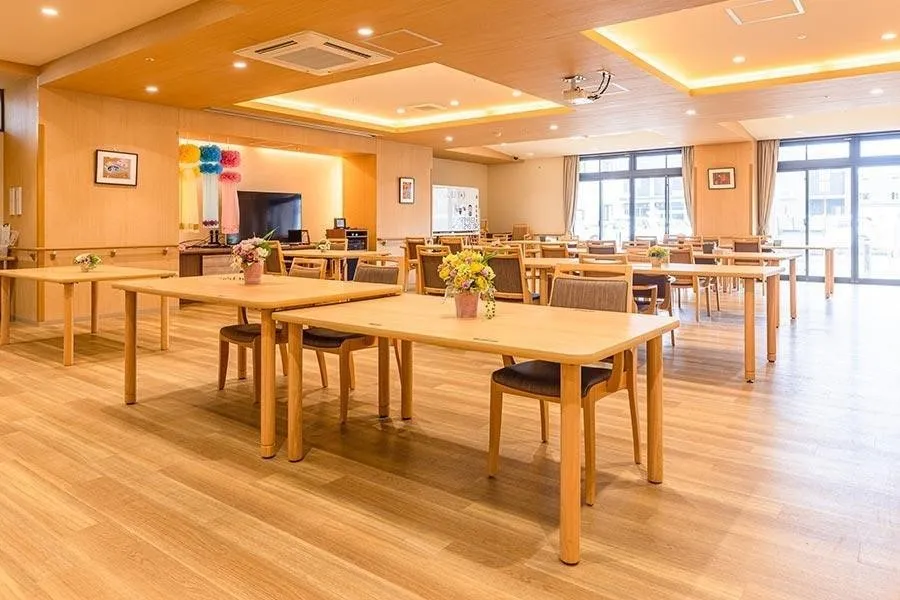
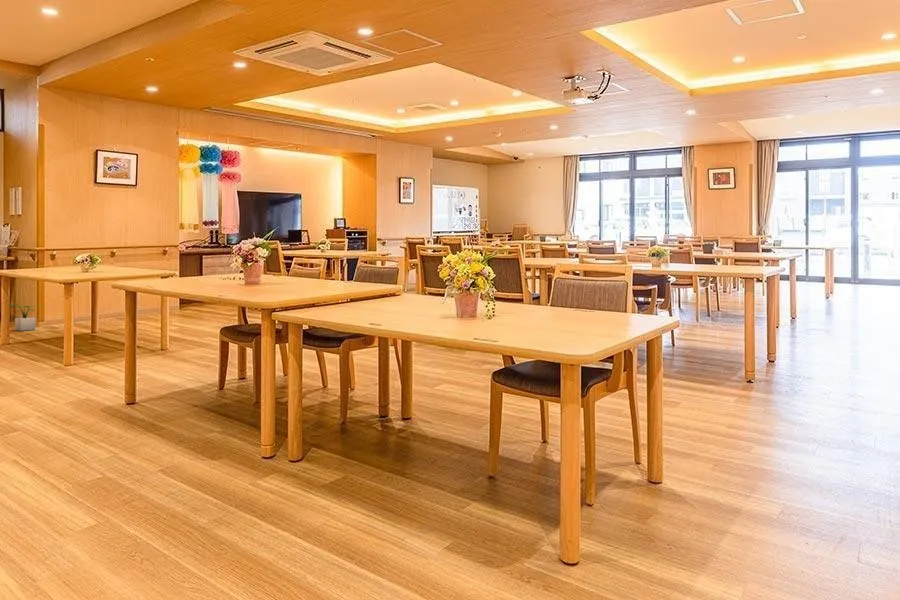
+ potted plant [9,302,44,332]
